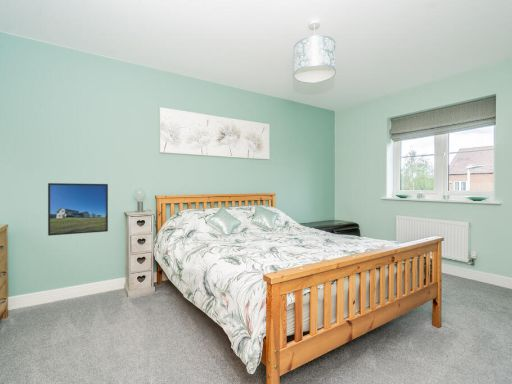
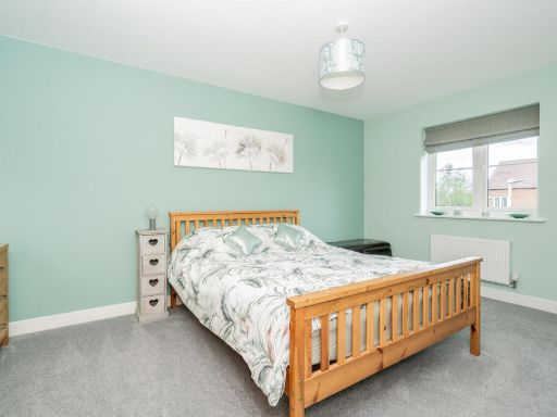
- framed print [47,182,109,237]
